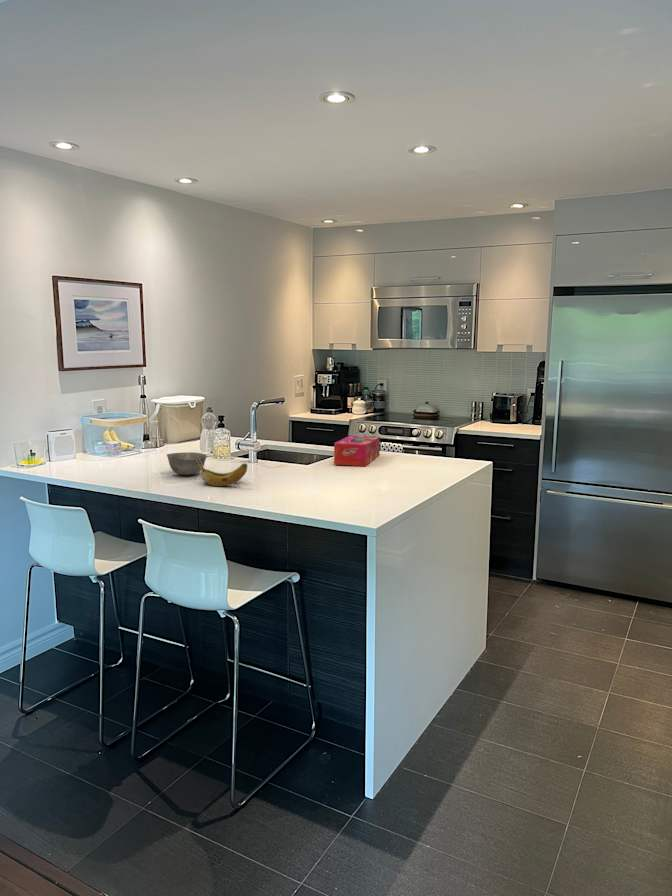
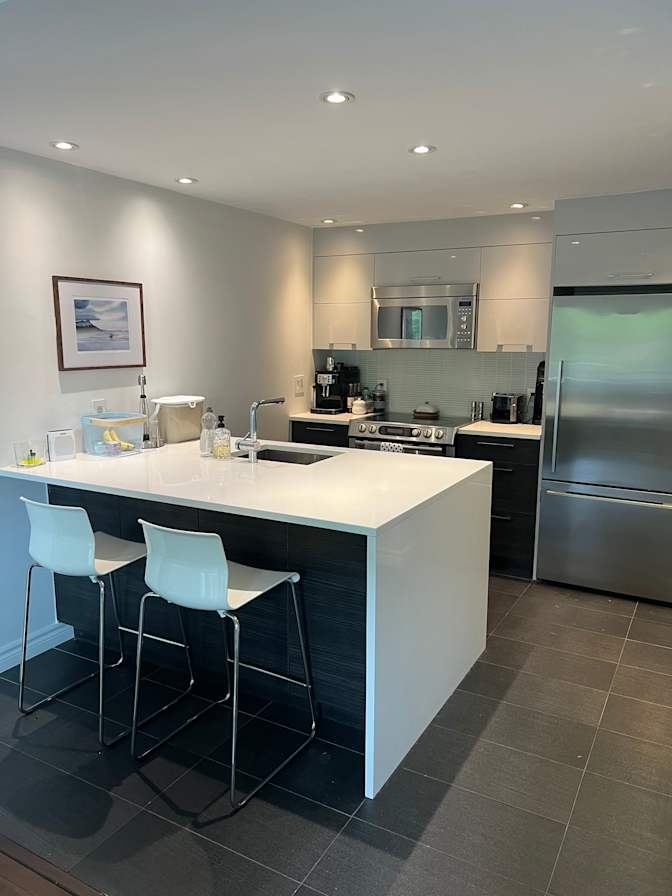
- tissue box [333,434,381,467]
- banana [196,456,248,487]
- bowl [166,451,208,476]
